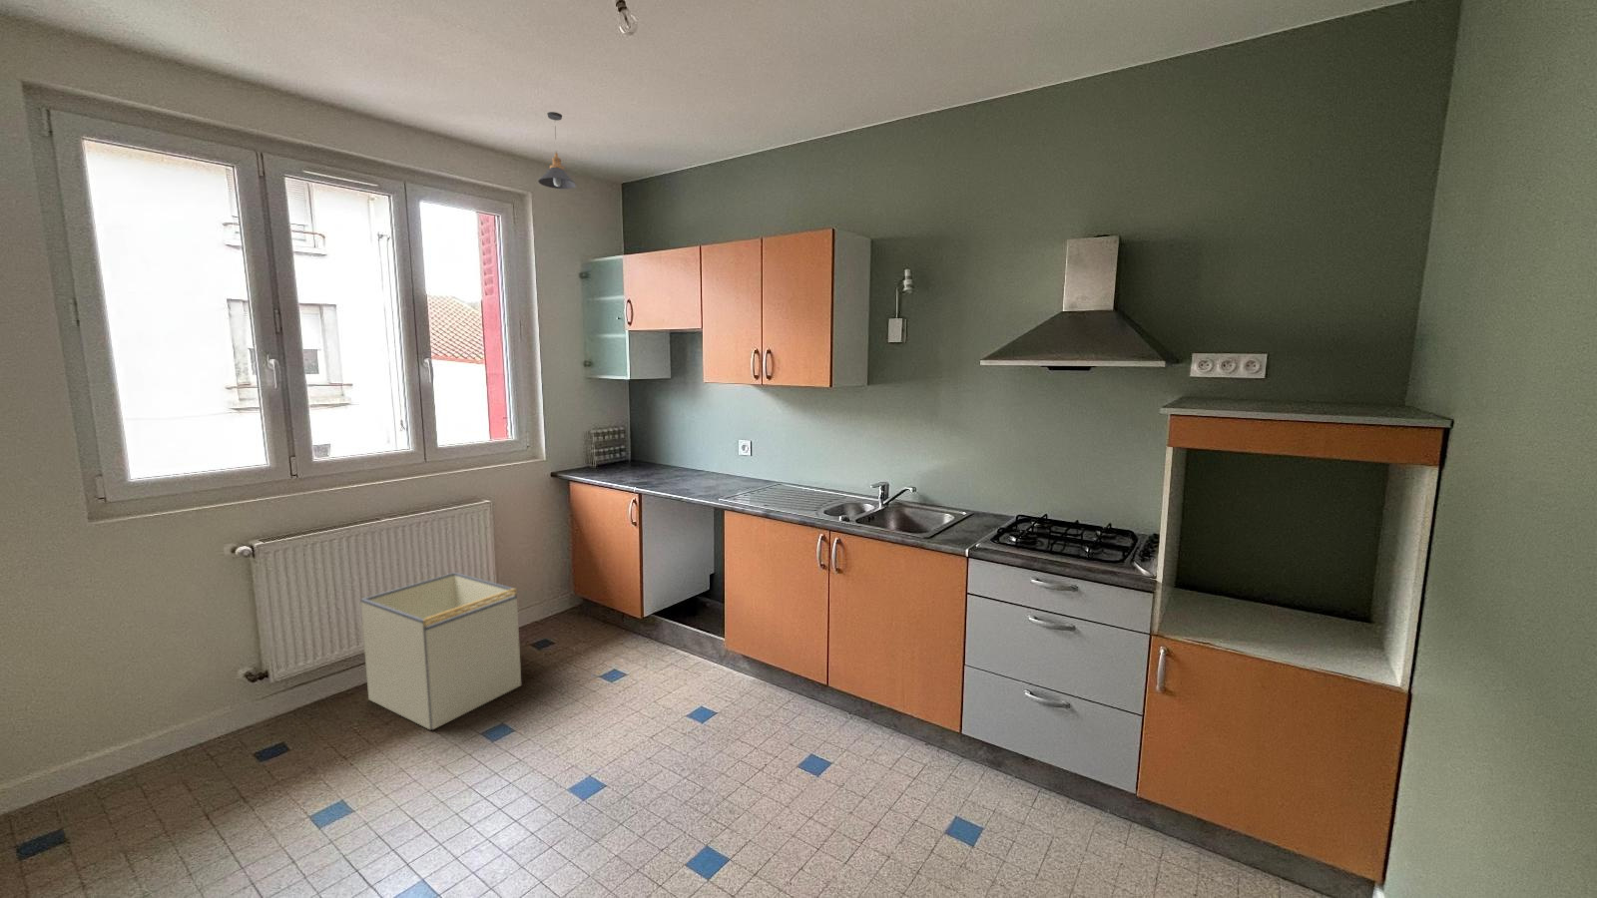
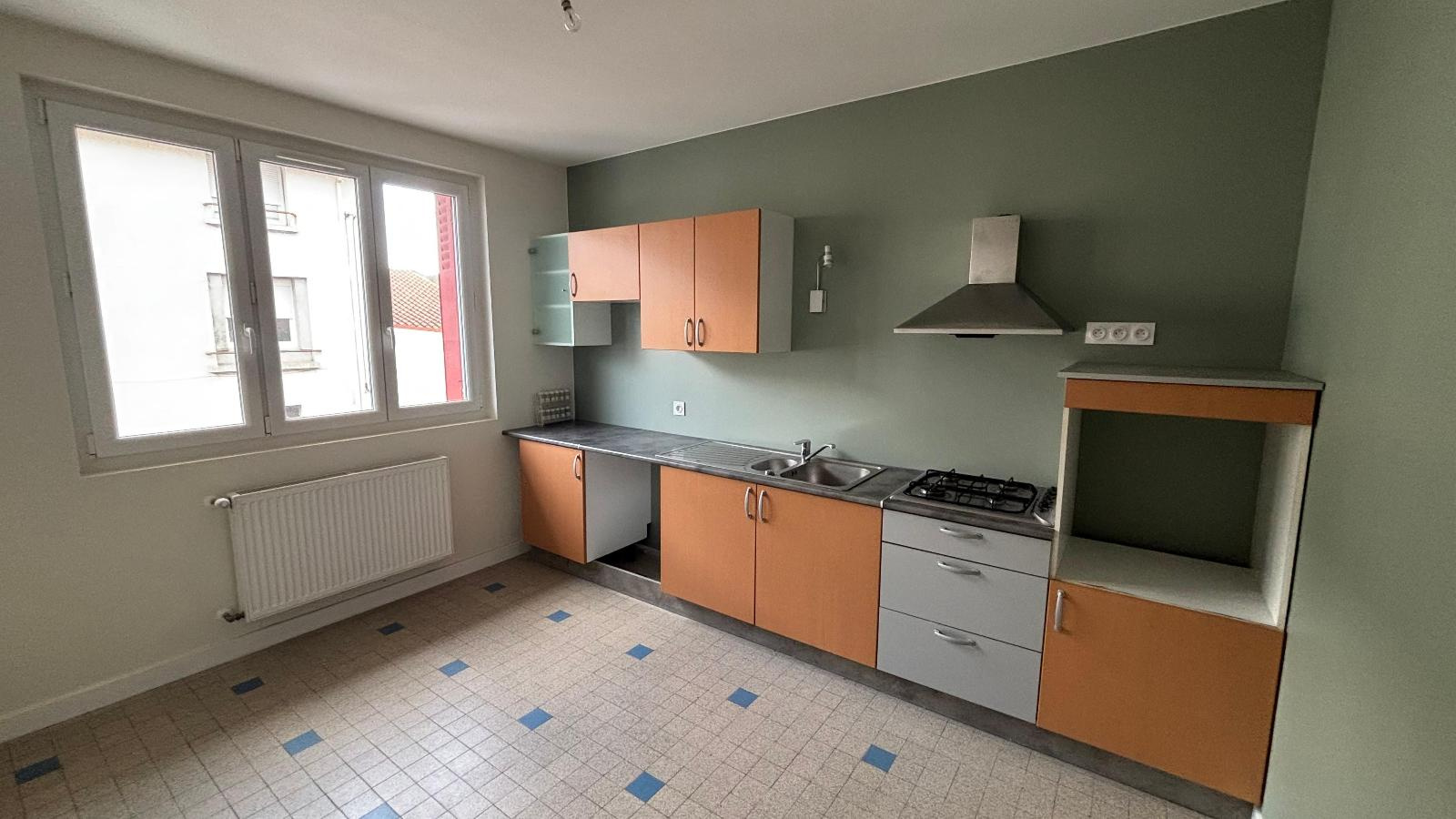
- storage bin [360,571,522,730]
- pendant light [537,111,577,190]
